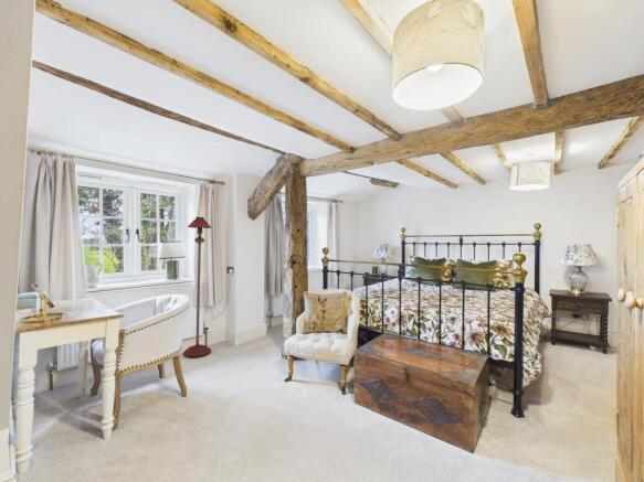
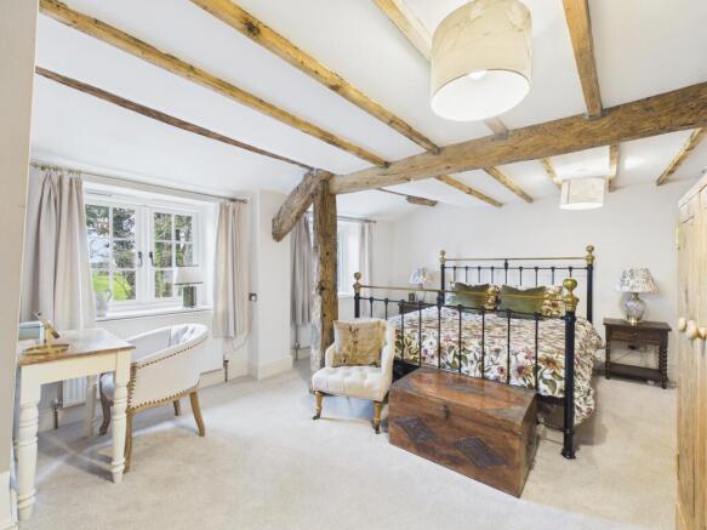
- floor lamp [182,216,212,358]
